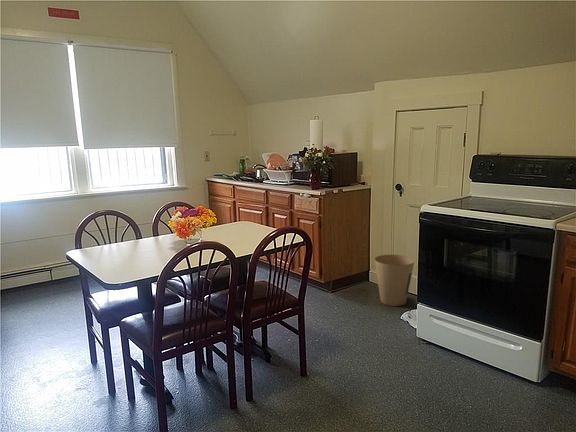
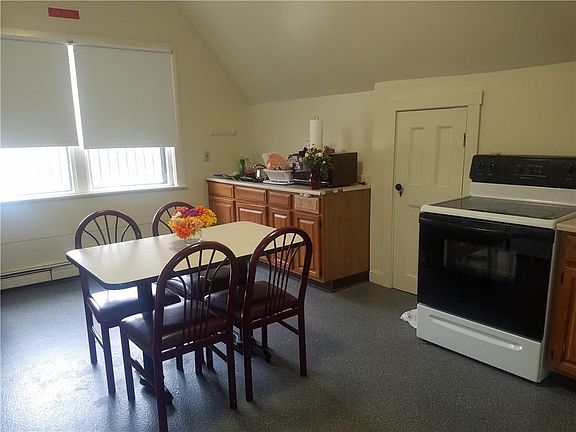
- trash can [374,254,415,307]
